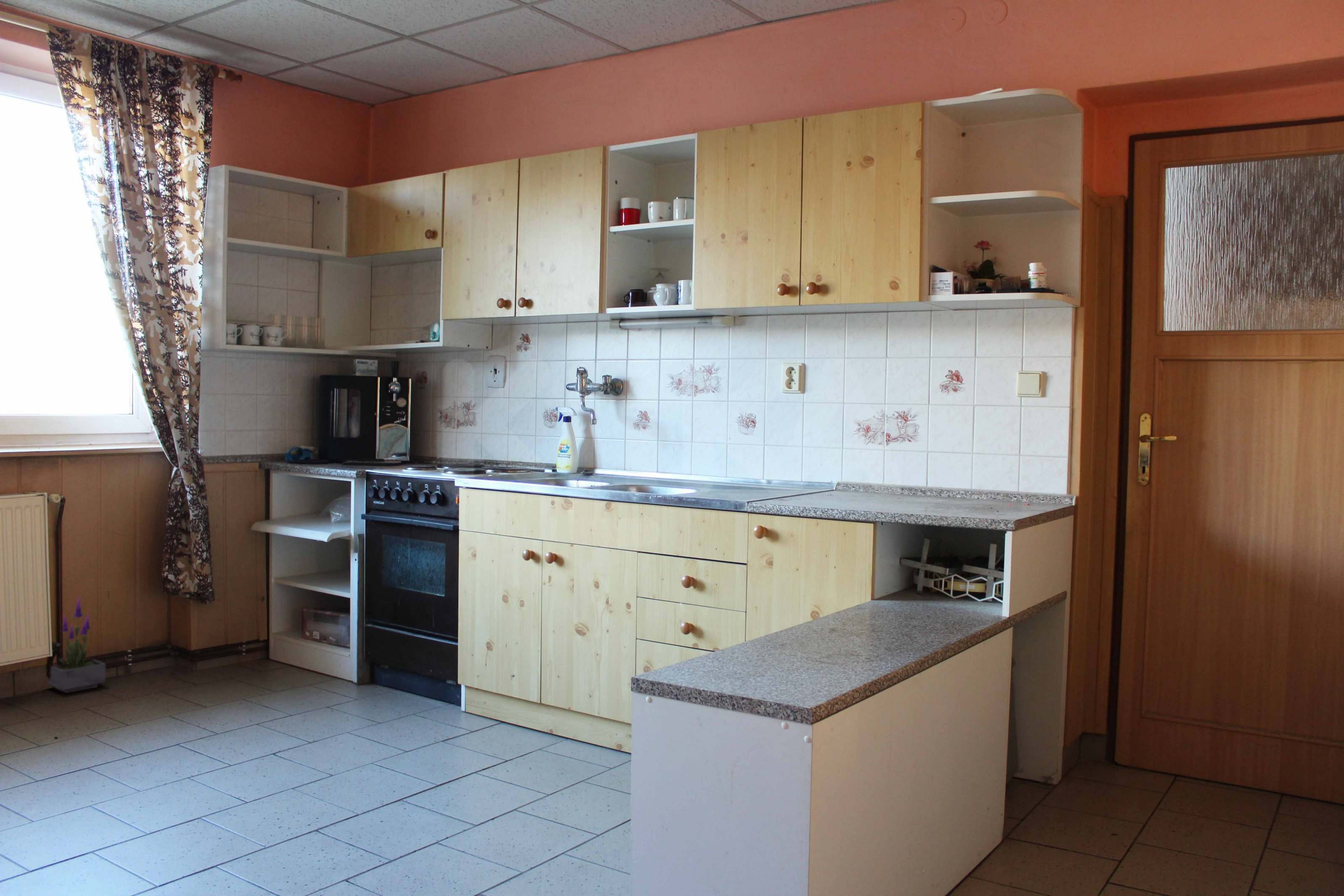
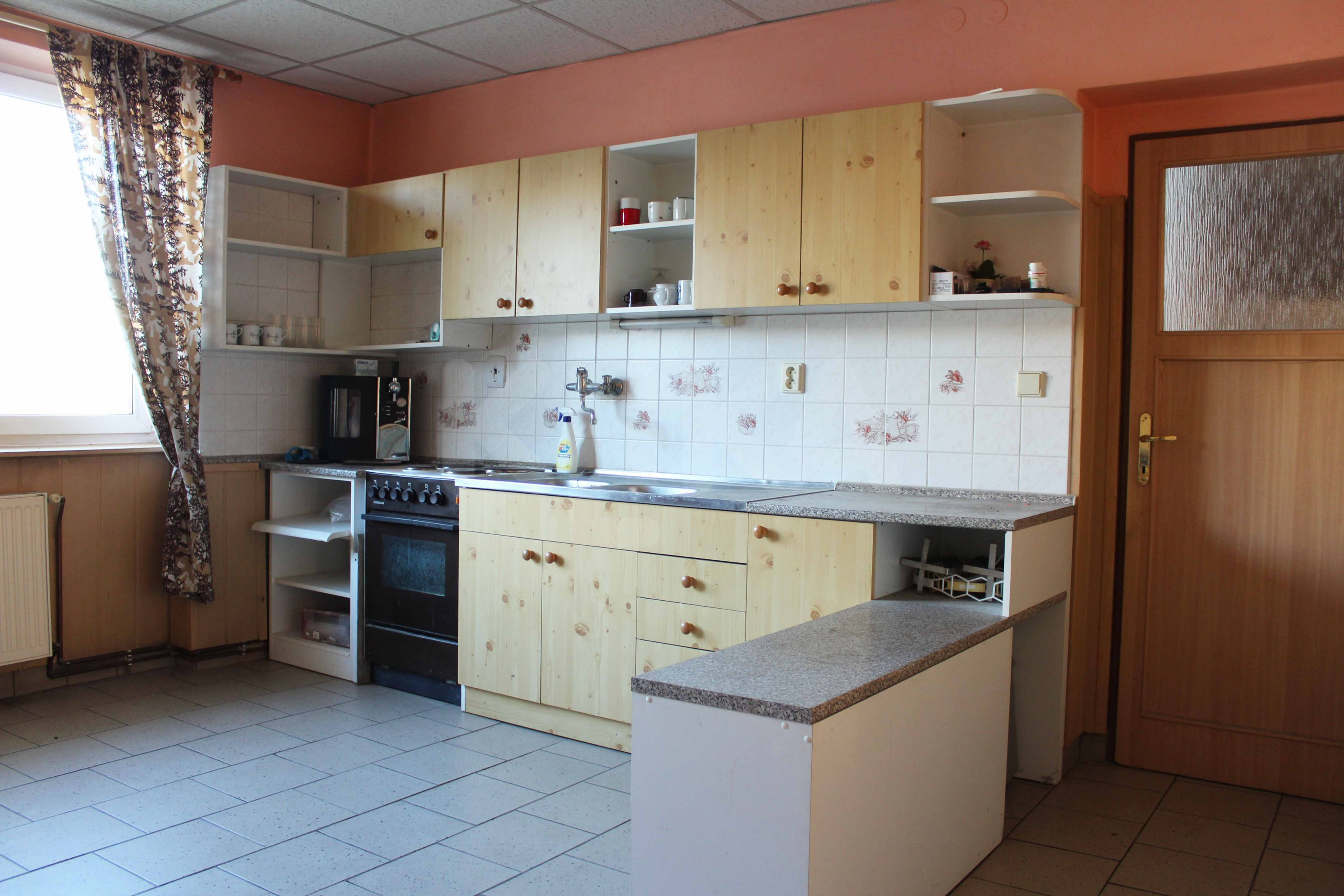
- potted plant [46,595,106,694]
